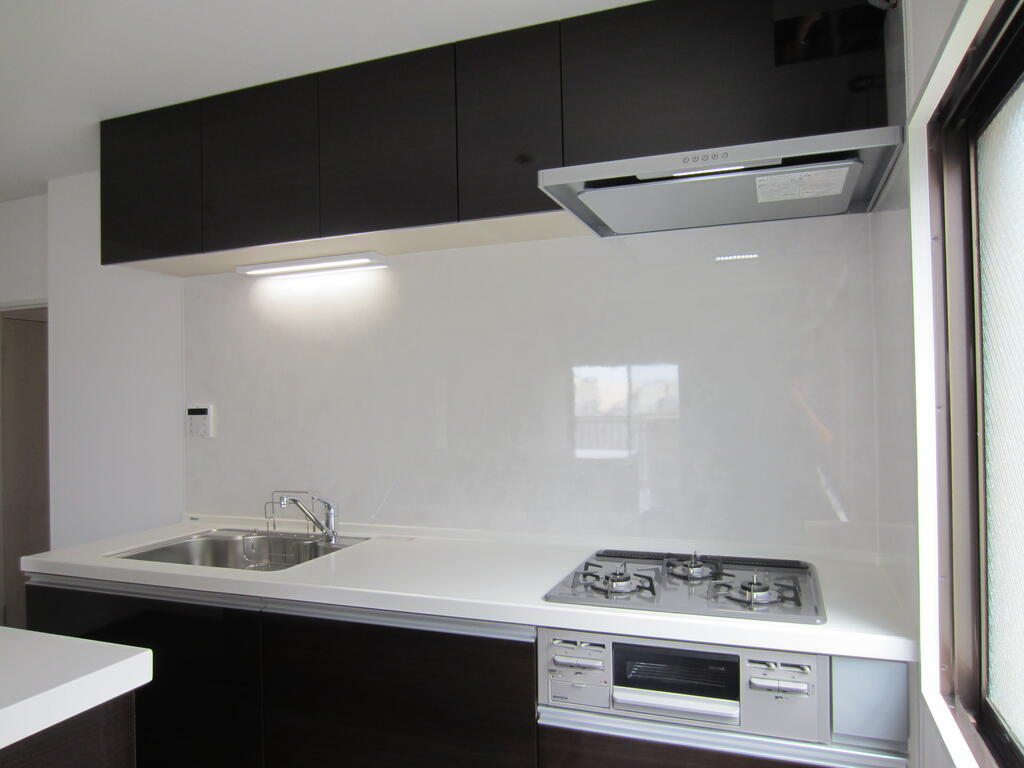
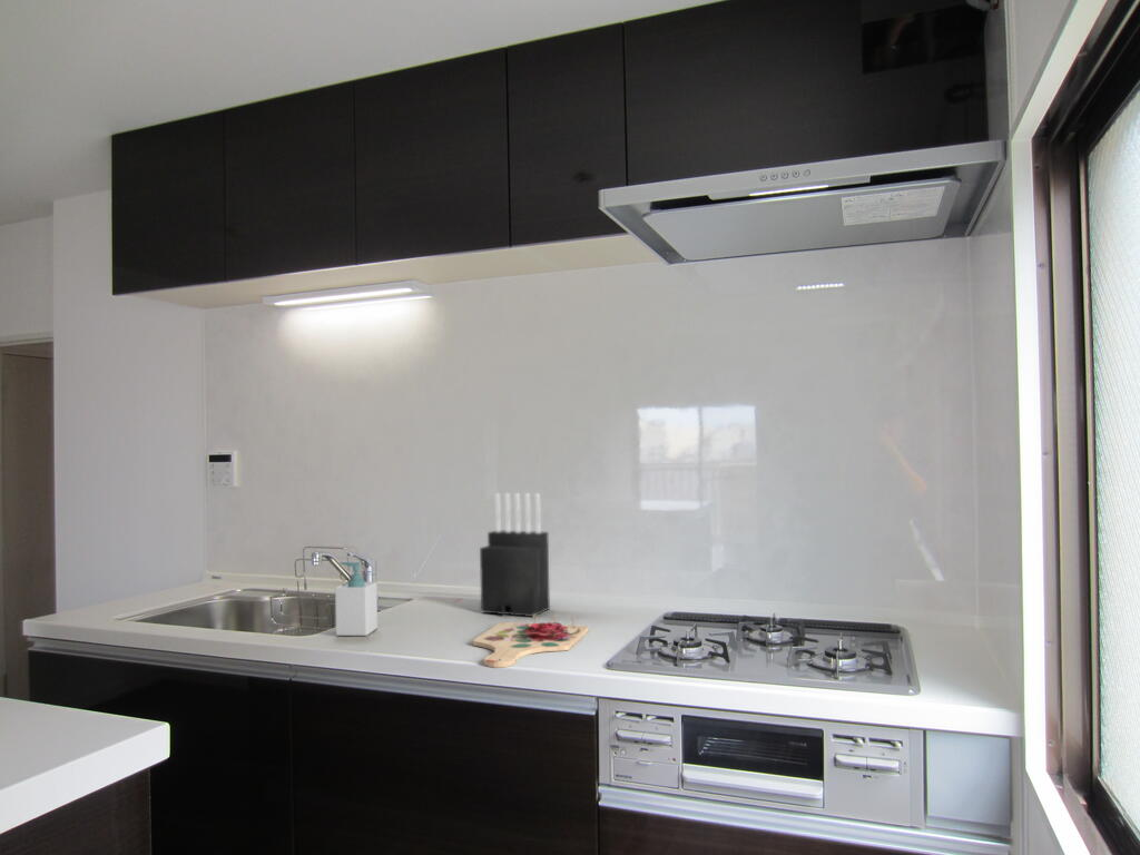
+ cutting board [472,615,589,668]
+ knife block [479,492,551,618]
+ soap bottle [334,561,379,637]
